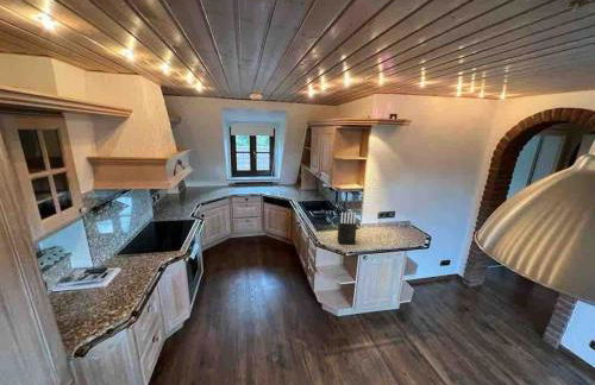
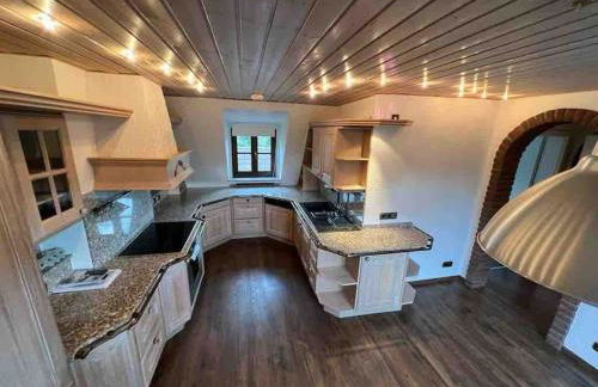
- knife block [336,212,358,246]
